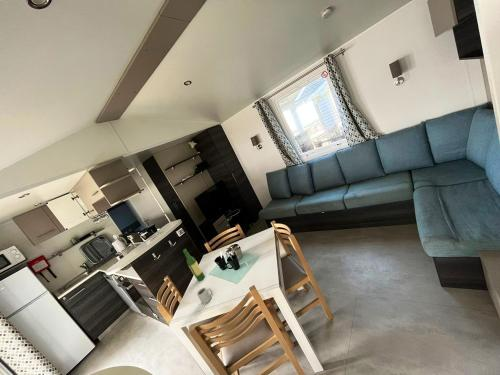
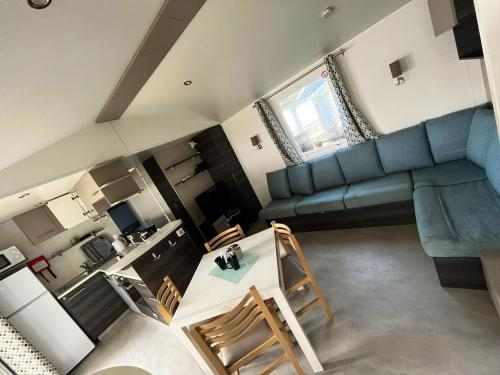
- wine bottle [182,248,206,282]
- cup [196,287,214,305]
